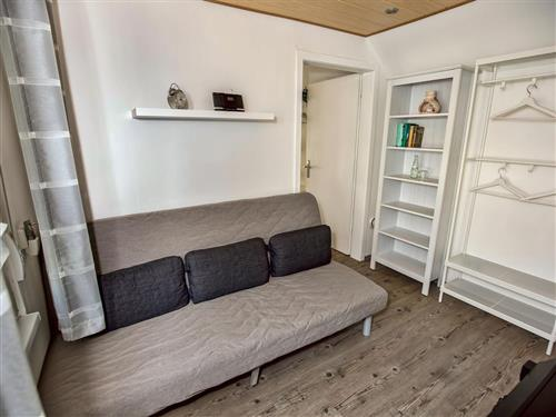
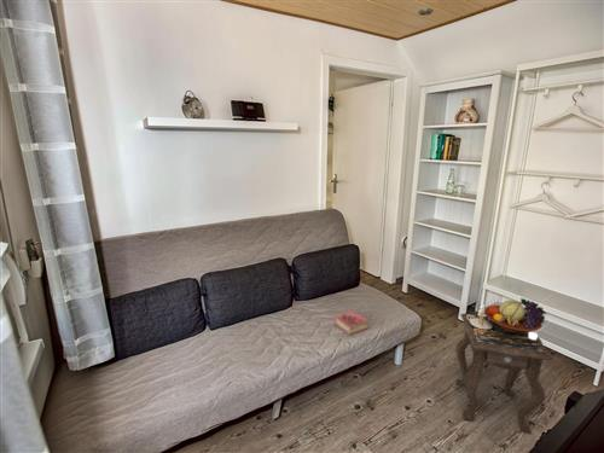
+ side table [454,297,553,435]
+ book [333,309,370,336]
